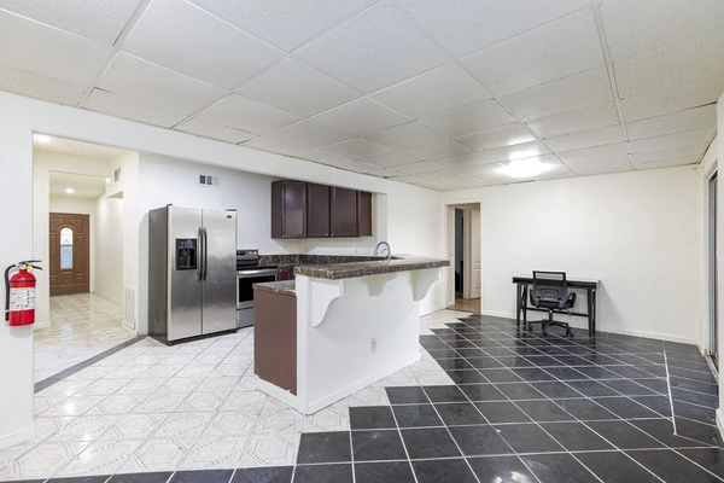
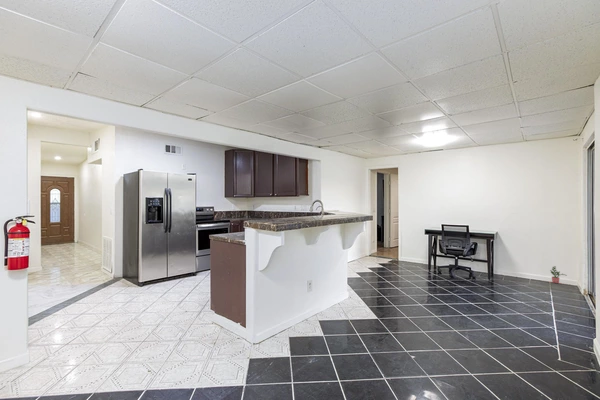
+ potted plant [549,265,568,284]
